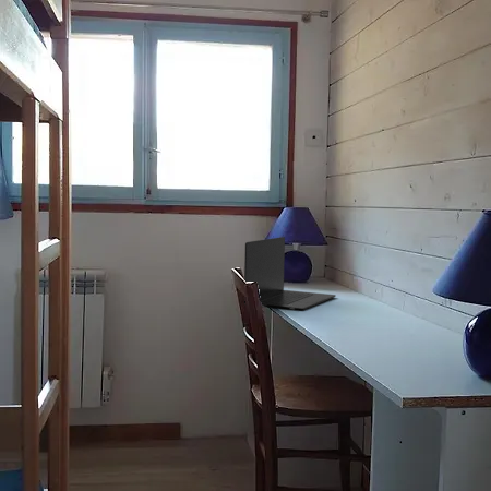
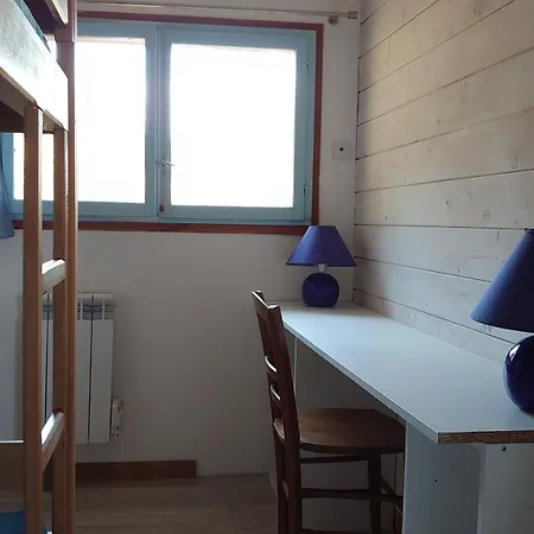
- laptop [243,236,337,312]
